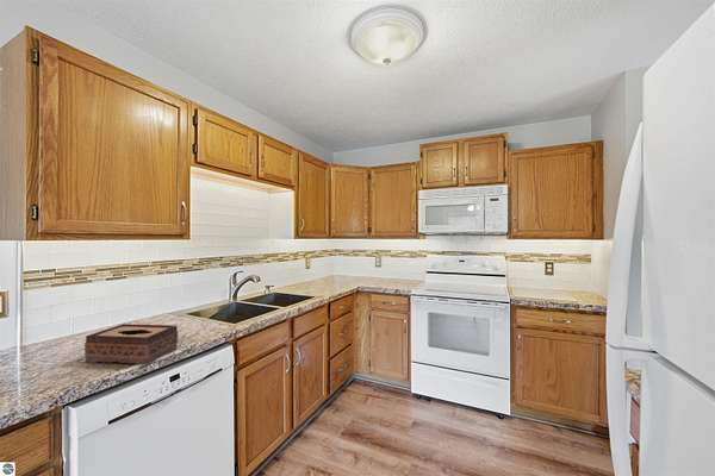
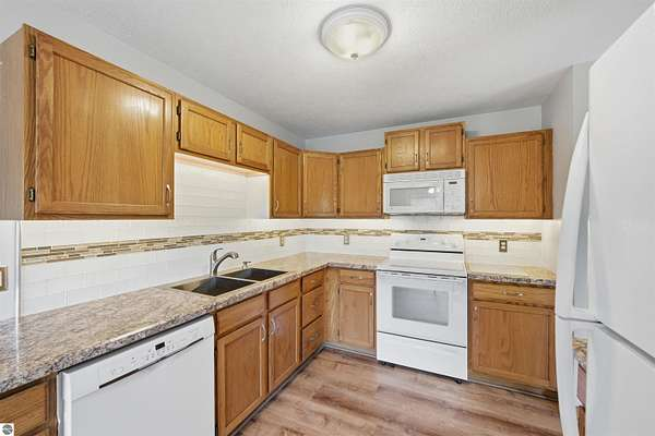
- tissue box [83,322,179,367]
